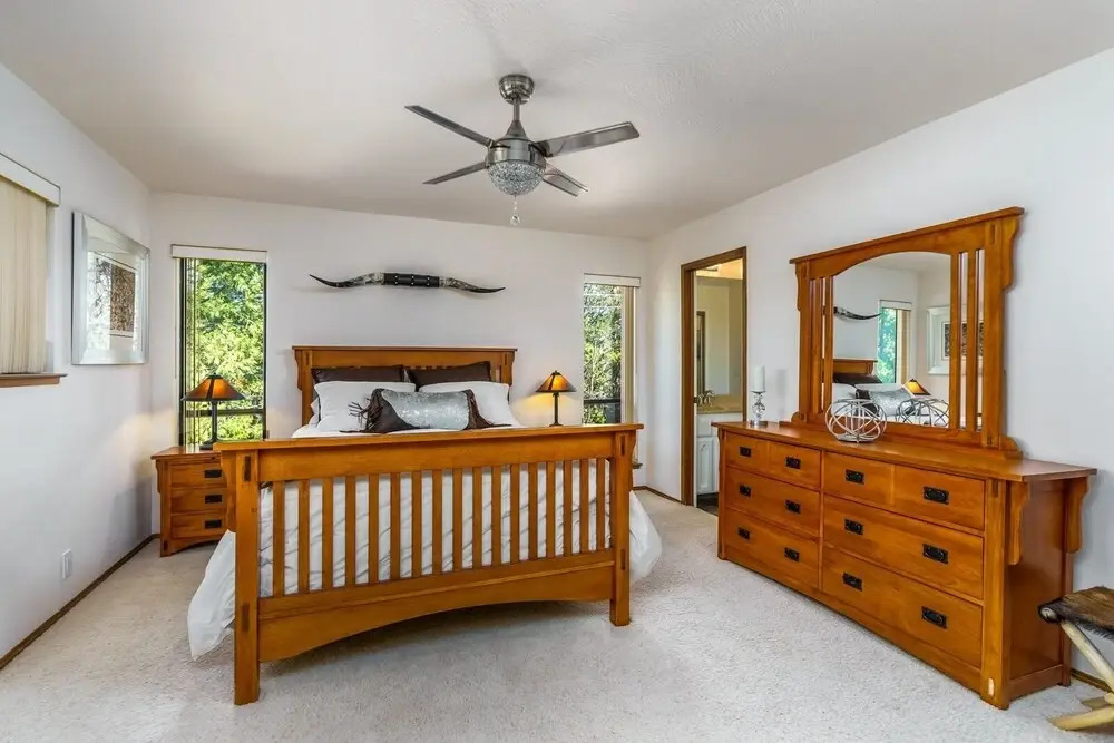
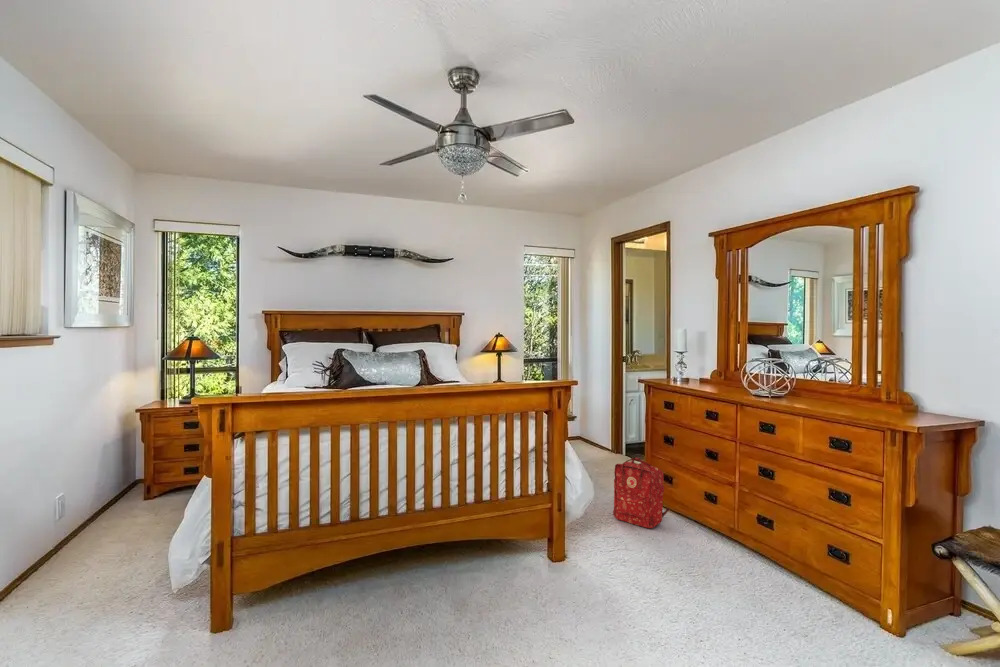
+ backpack [612,456,671,529]
